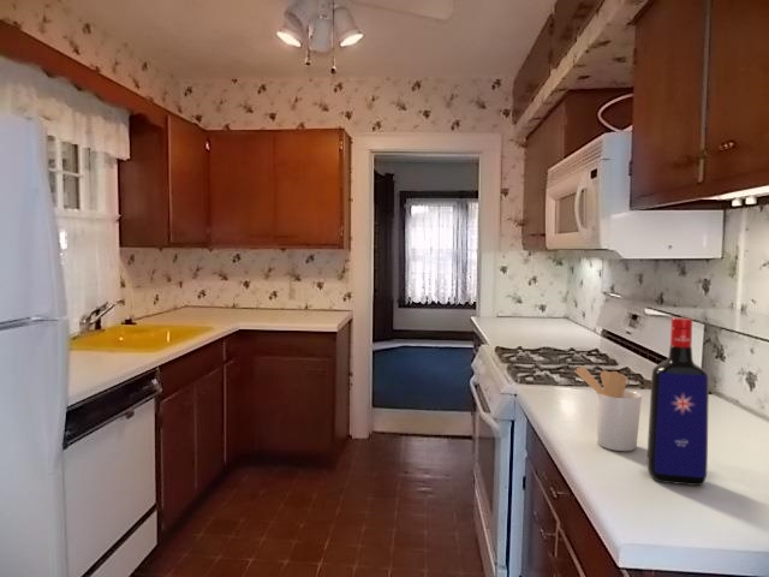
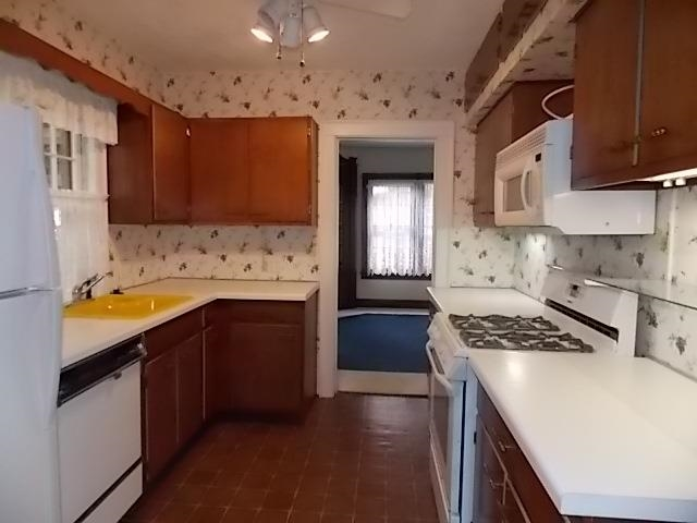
- liquor bottle [646,316,710,487]
- utensil holder [573,365,643,452]
